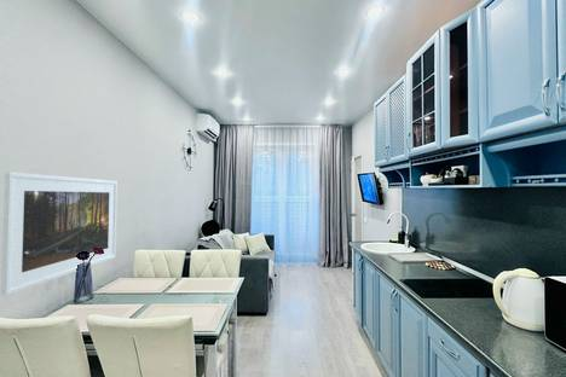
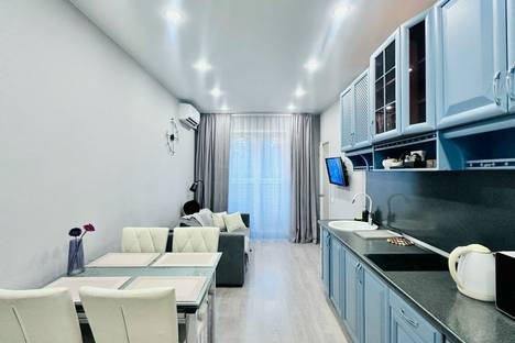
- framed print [0,172,119,297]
